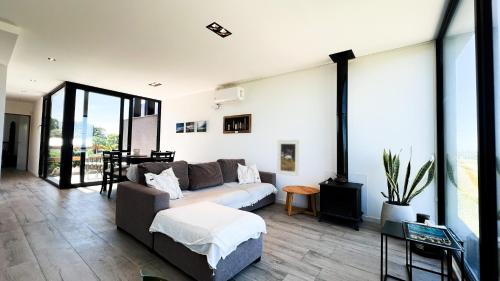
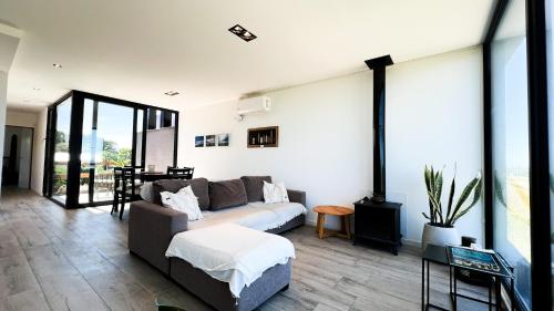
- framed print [276,139,301,177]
